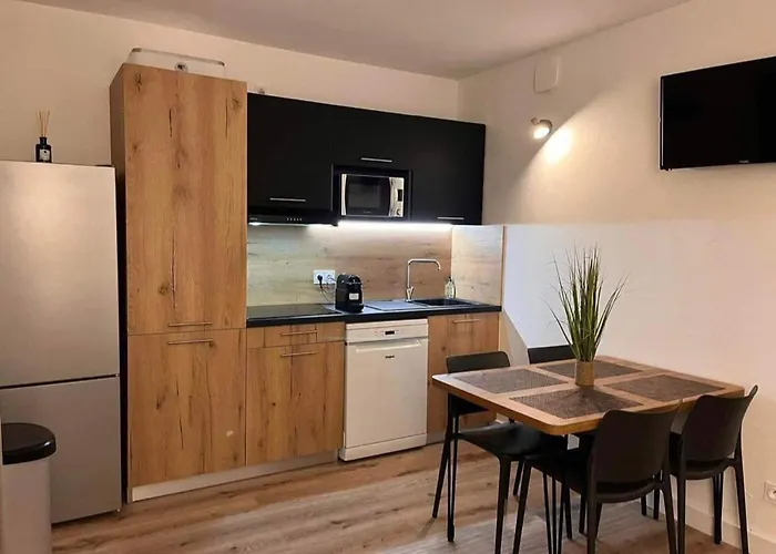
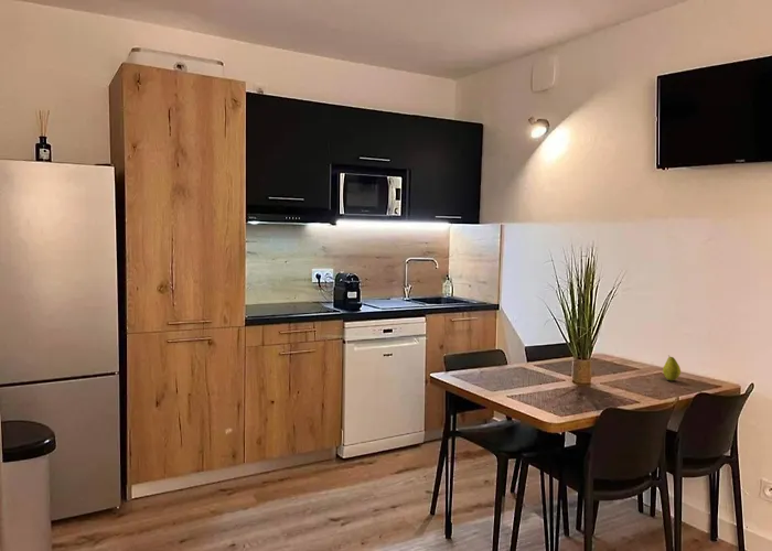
+ fruit [662,354,682,382]
